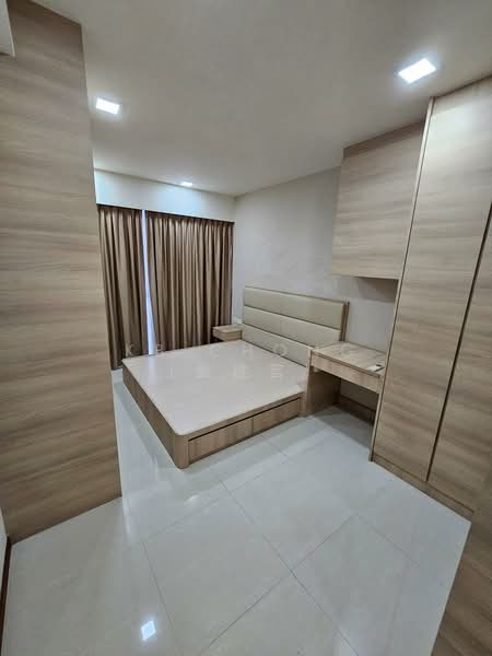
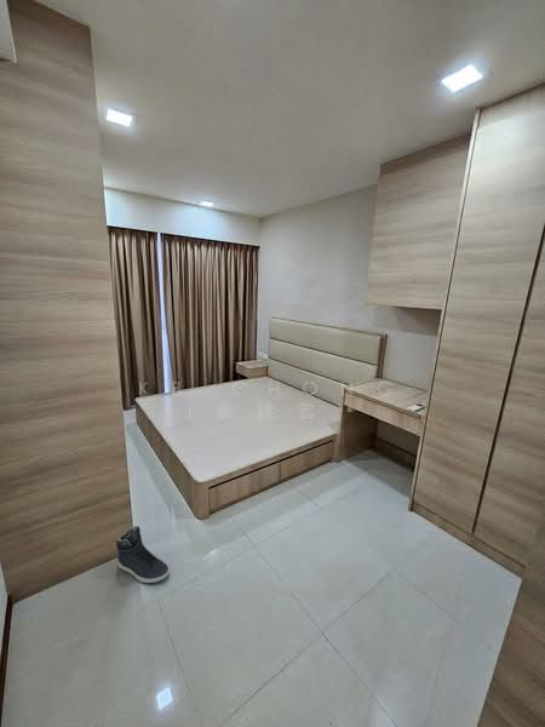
+ sneaker [115,525,171,584]
